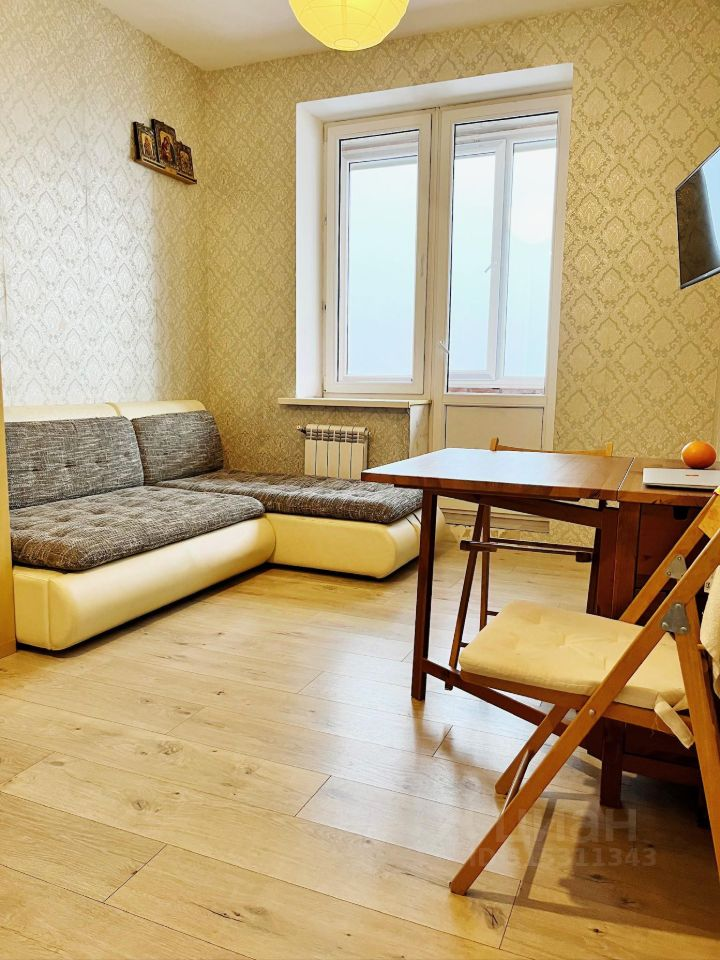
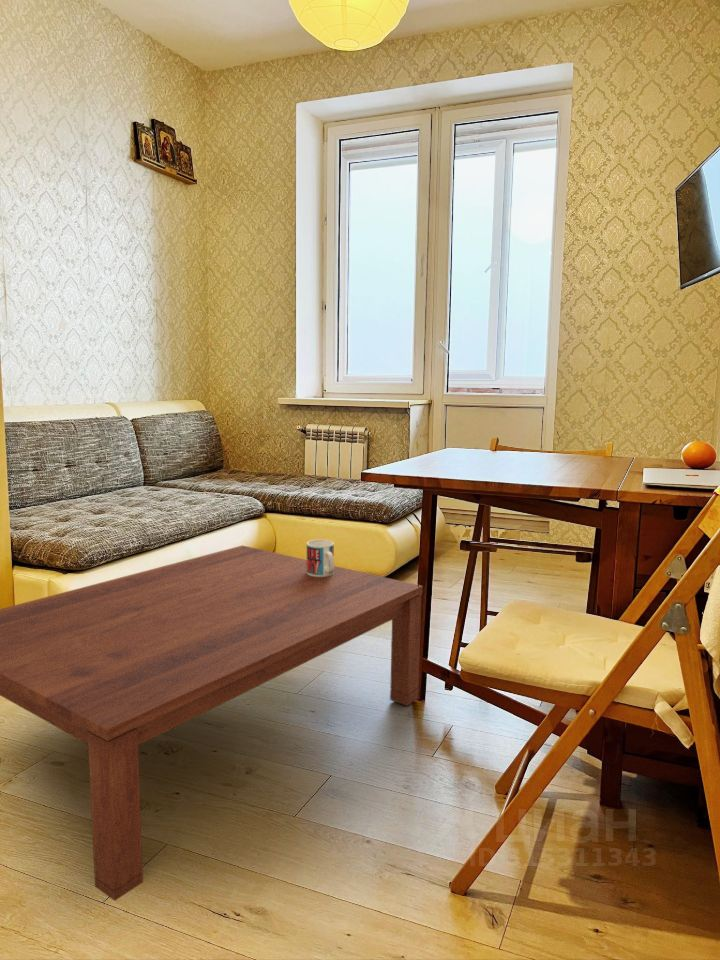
+ mug [306,538,335,577]
+ coffee table [0,544,424,902]
